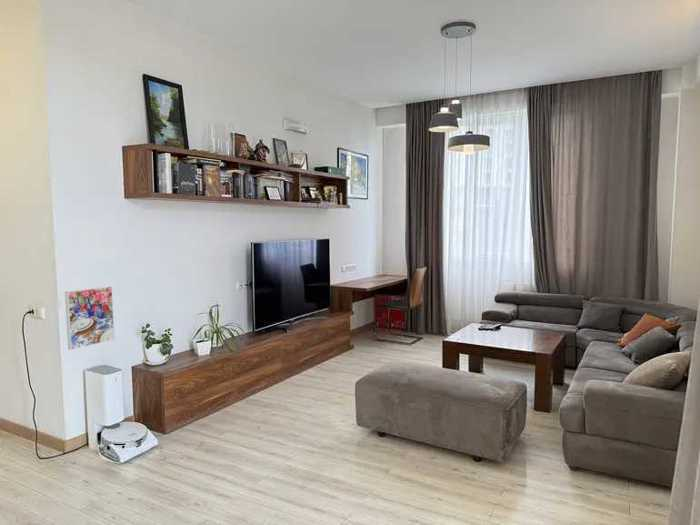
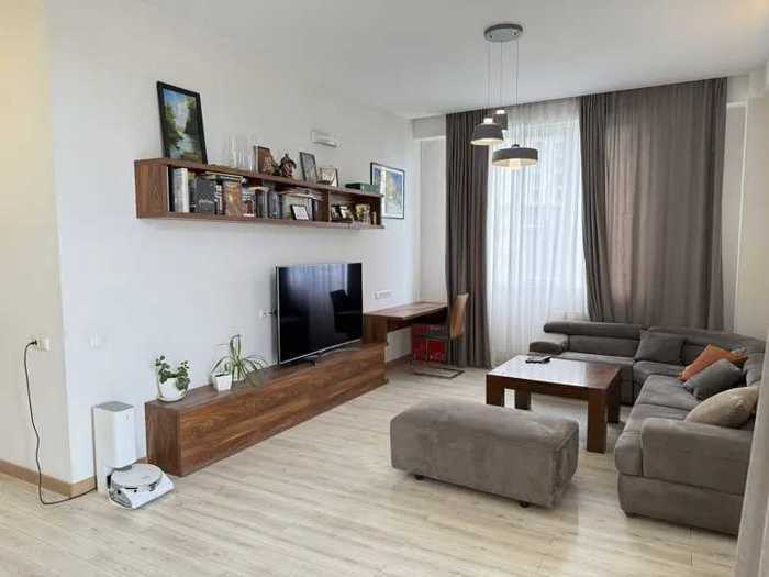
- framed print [64,285,116,351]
